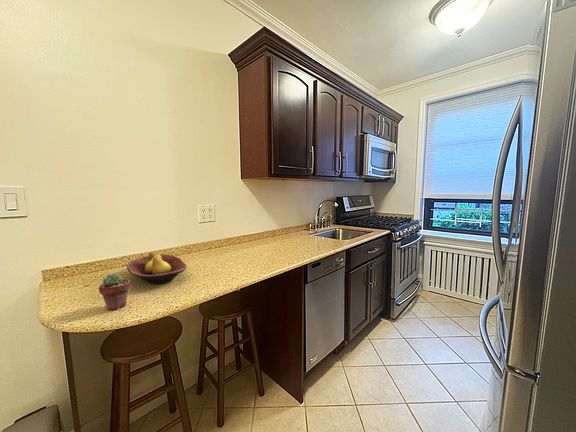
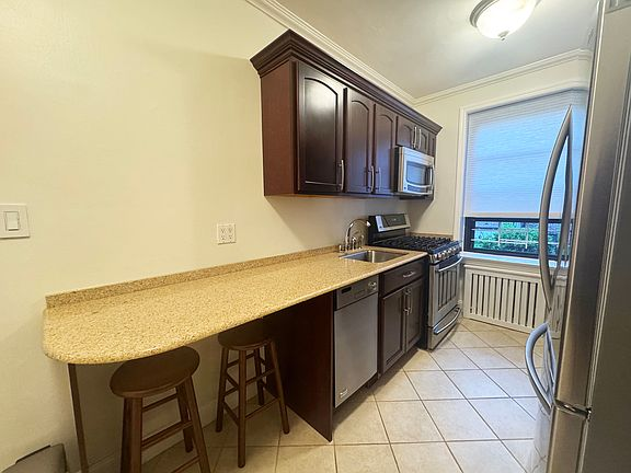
- potted succulent [98,273,131,311]
- fruit bowl [126,251,188,286]
